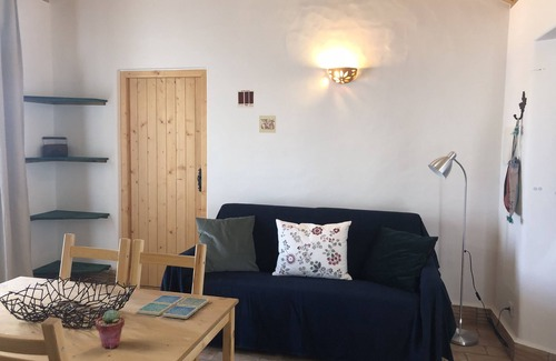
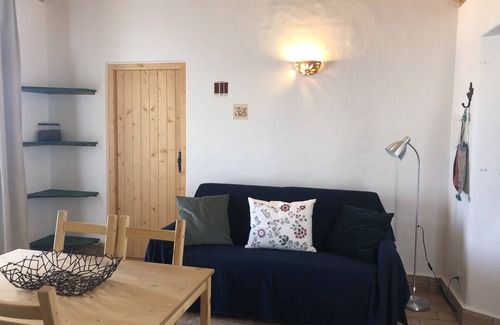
- potted succulent [95,309,126,349]
- drink coaster [136,293,210,320]
